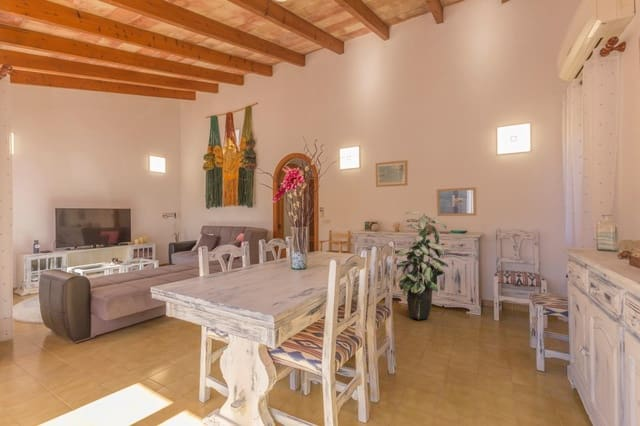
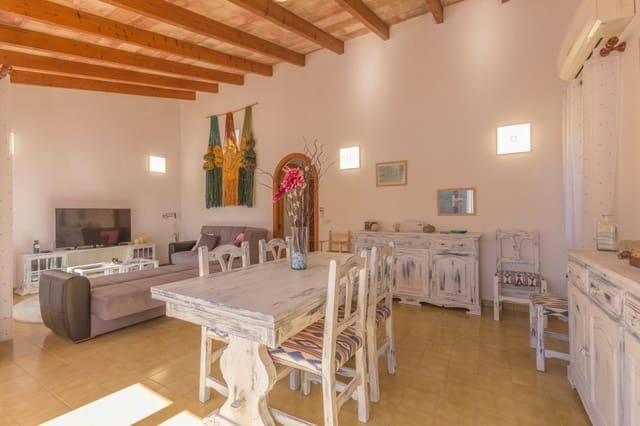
- indoor plant [394,210,450,320]
